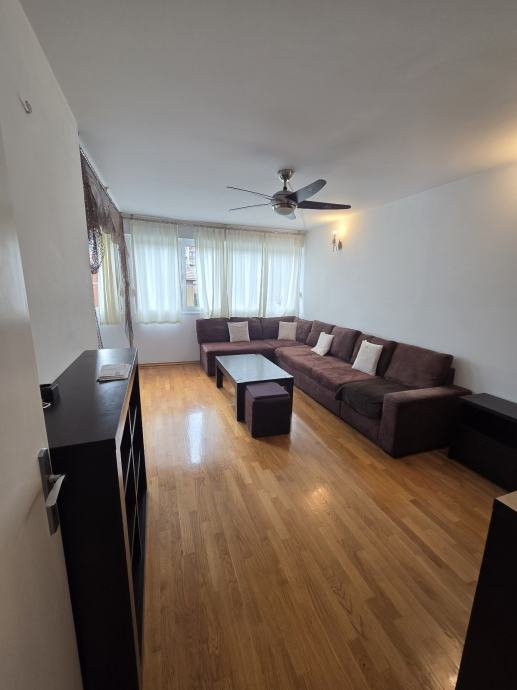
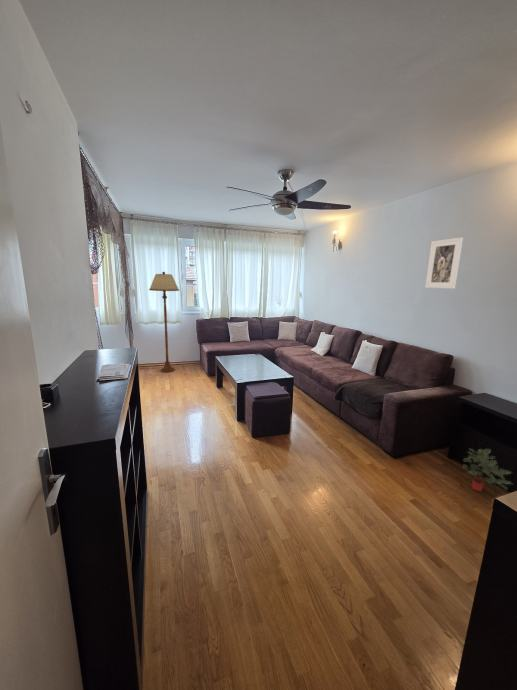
+ floor lamp [148,271,180,373]
+ potted plant [461,448,513,493]
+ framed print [424,236,464,290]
